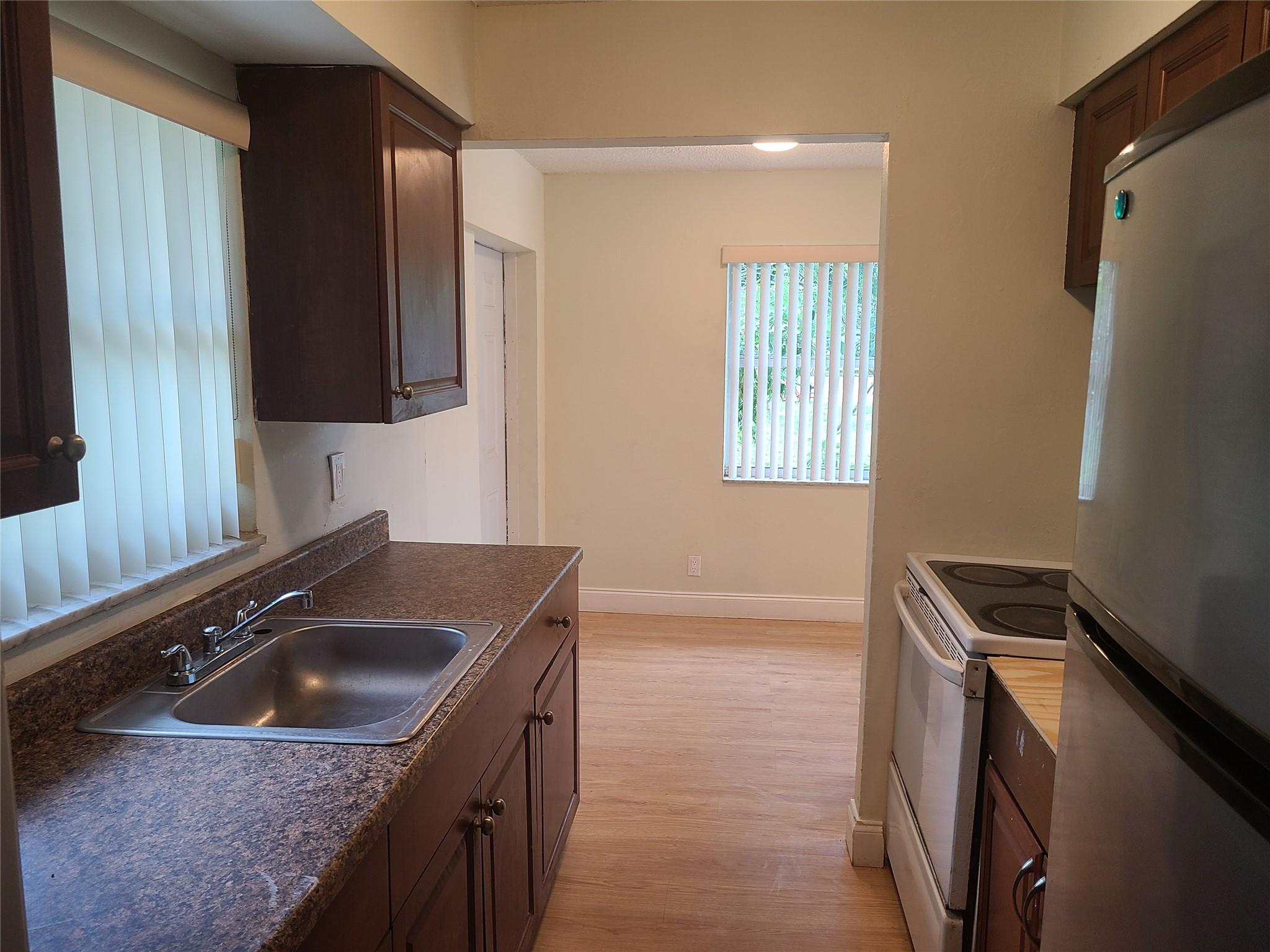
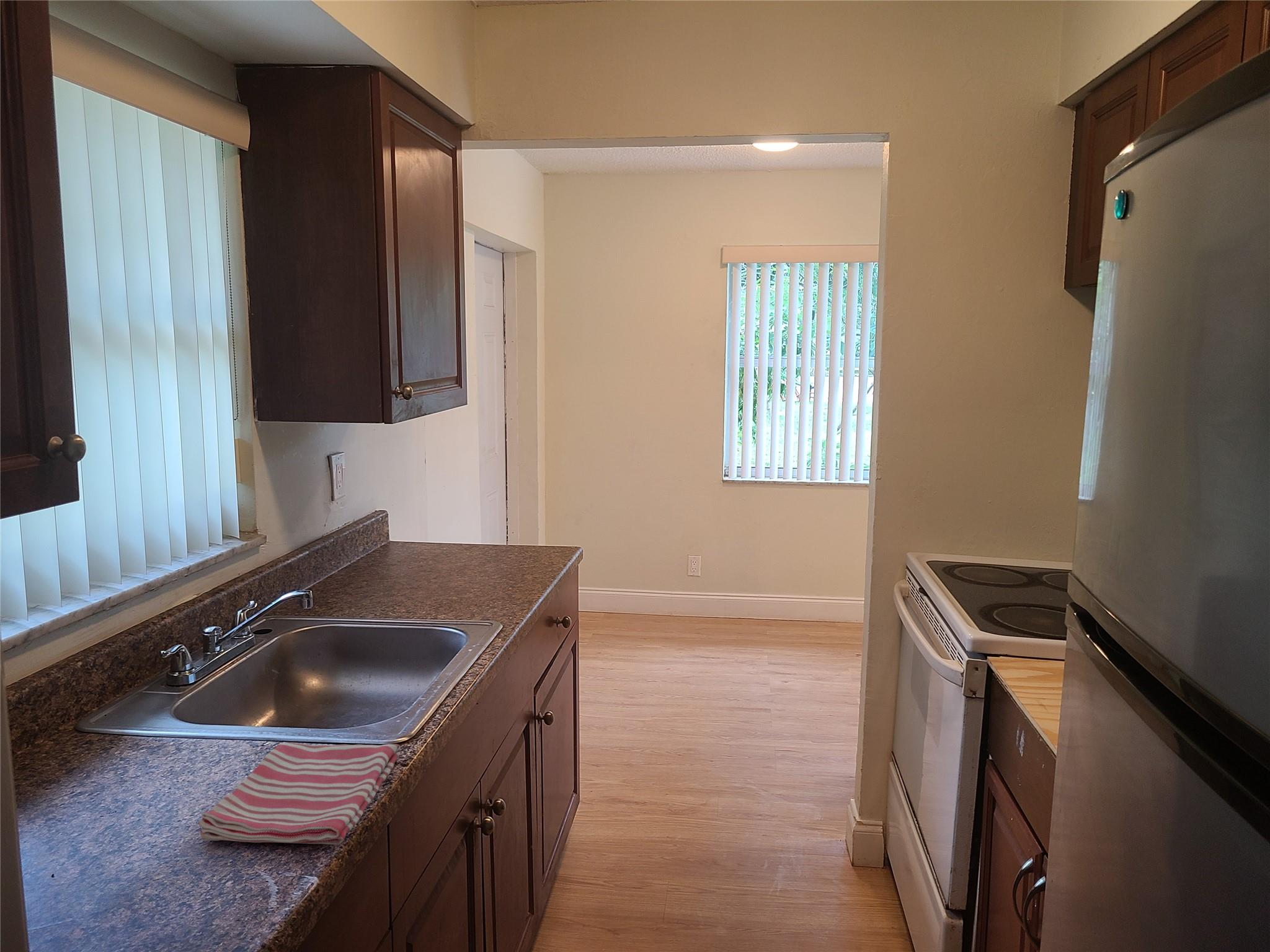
+ dish towel [198,742,401,845]
